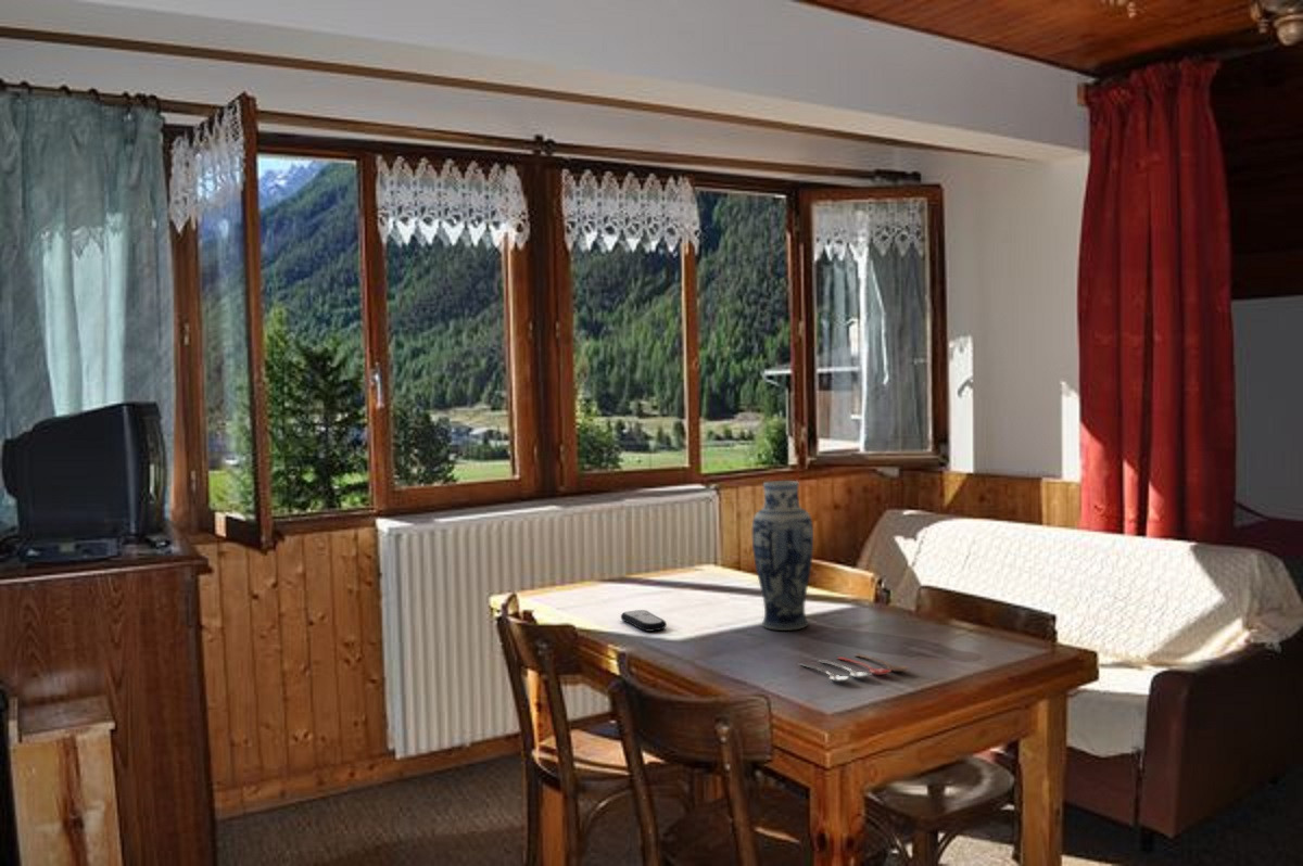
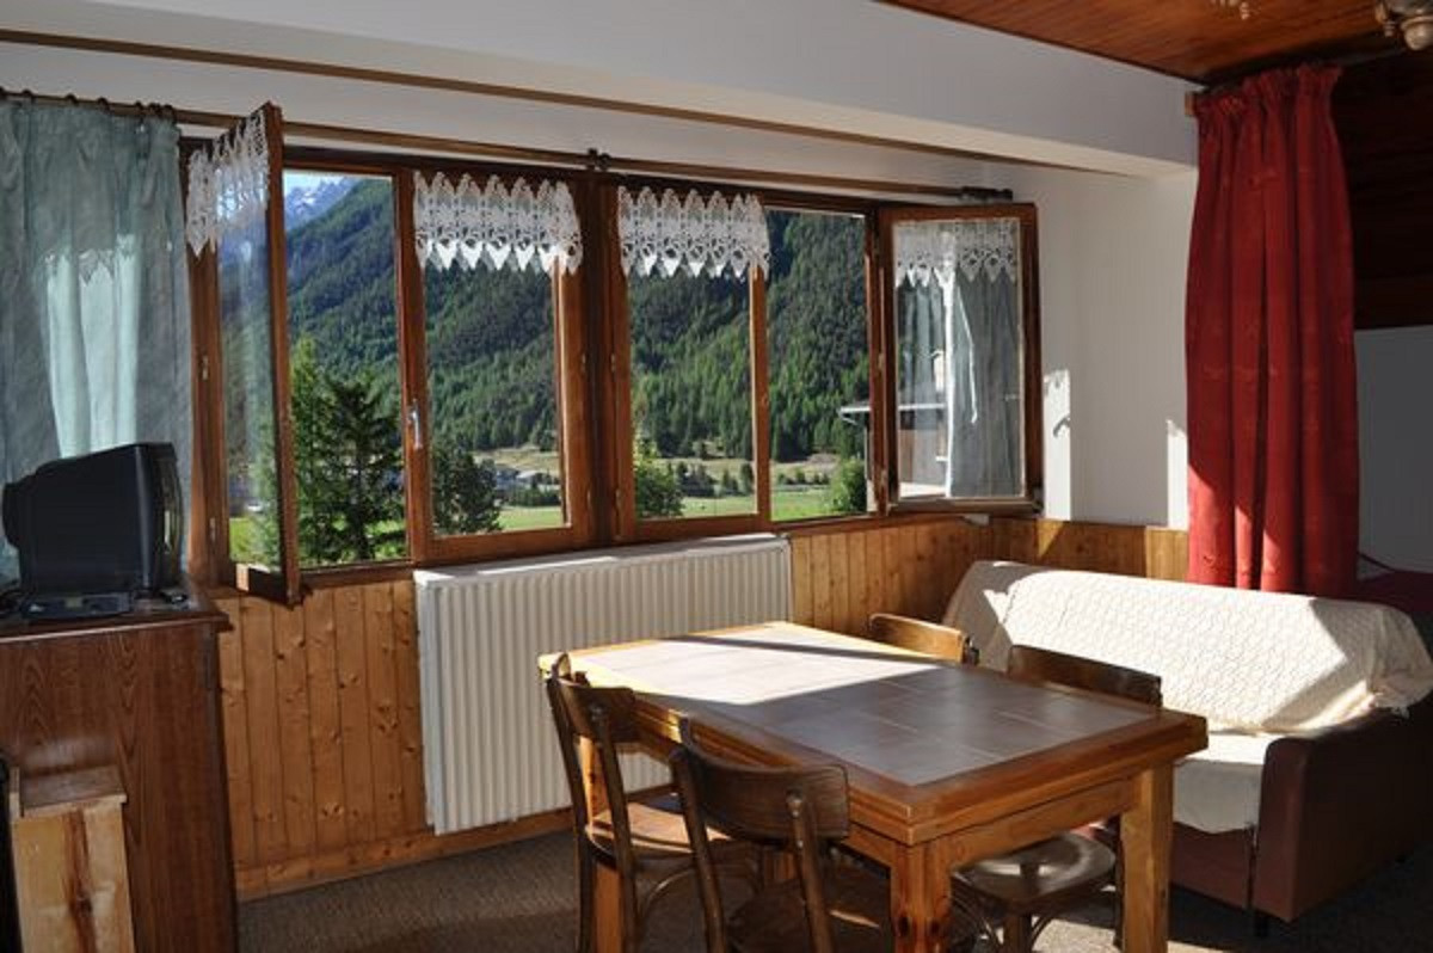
- cooking utensil [798,653,911,683]
- remote control [620,609,668,633]
- vase [751,480,814,632]
